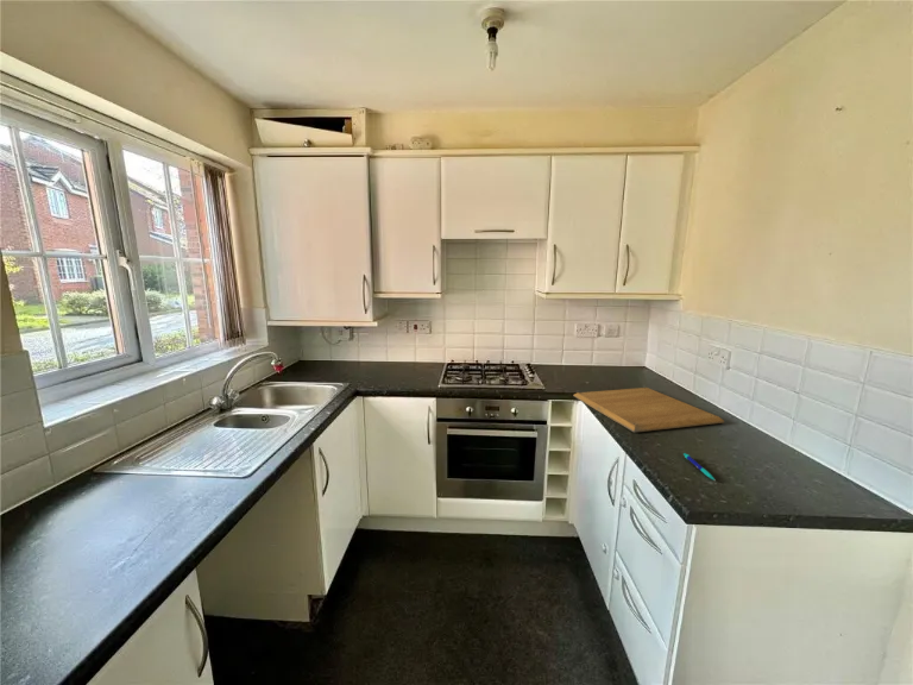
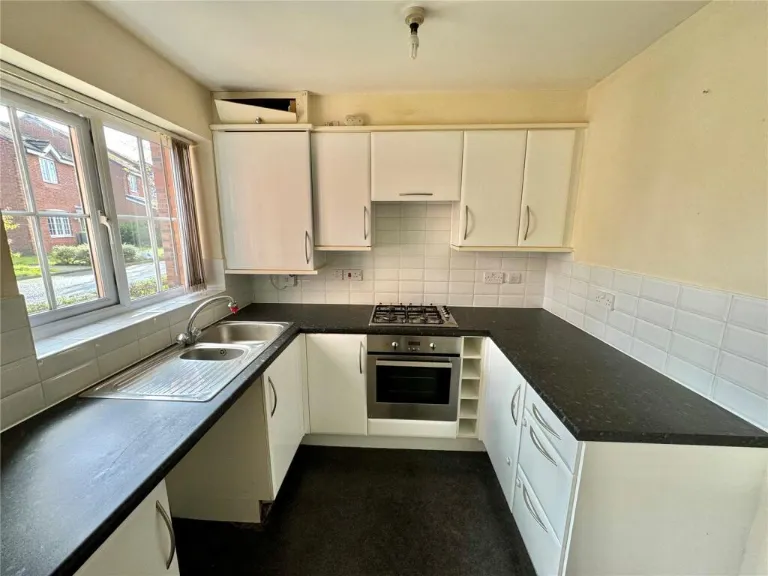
- chopping board [572,387,725,434]
- pen [682,452,716,482]
